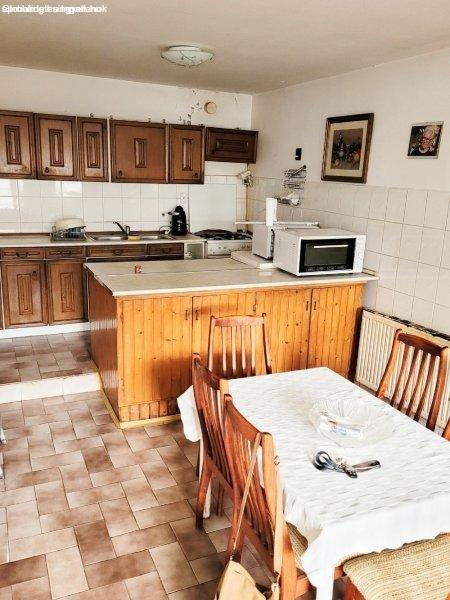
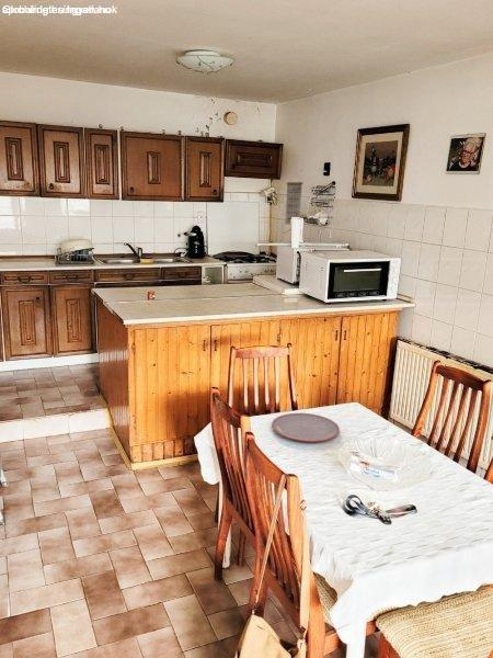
+ calendar [284,173,303,226]
+ plate [271,412,341,443]
